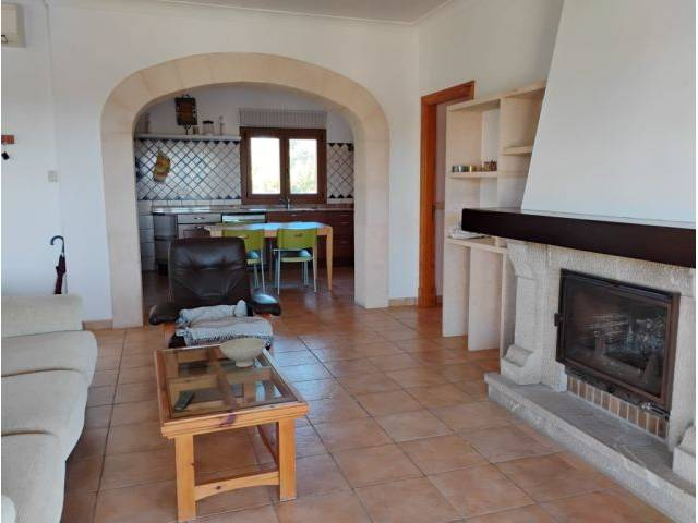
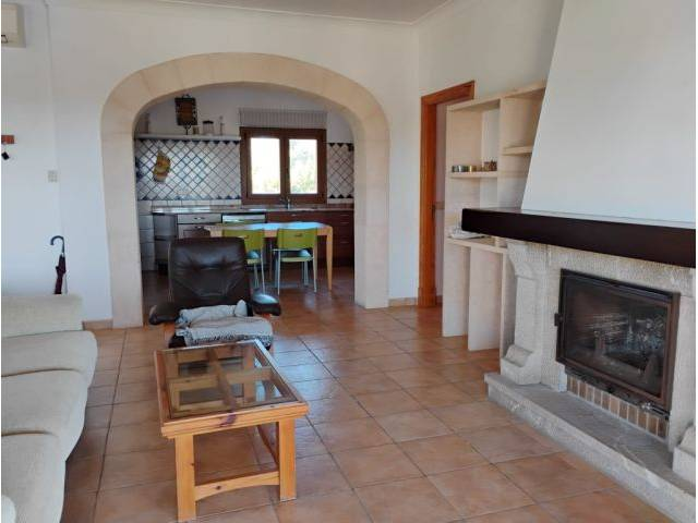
- remote control [173,390,196,411]
- bowl [219,337,267,368]
